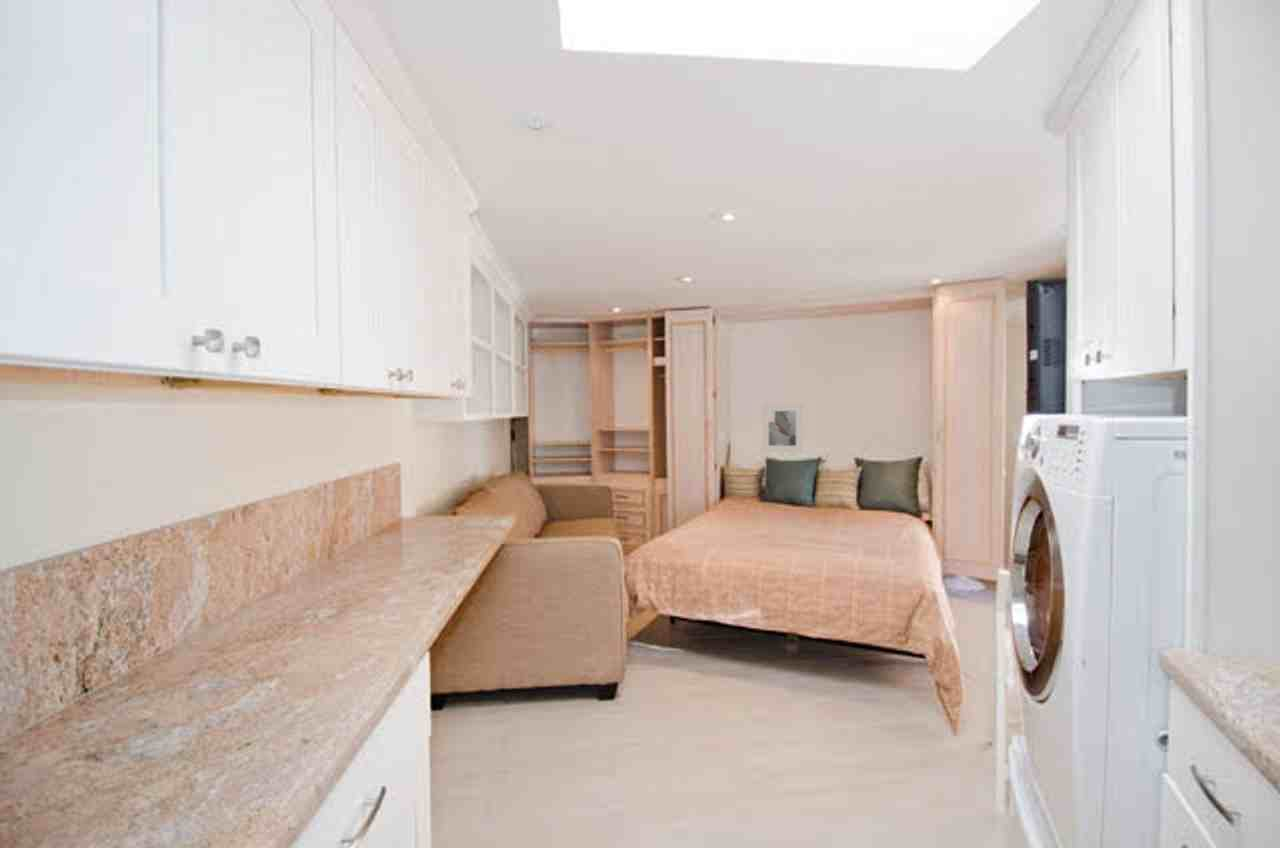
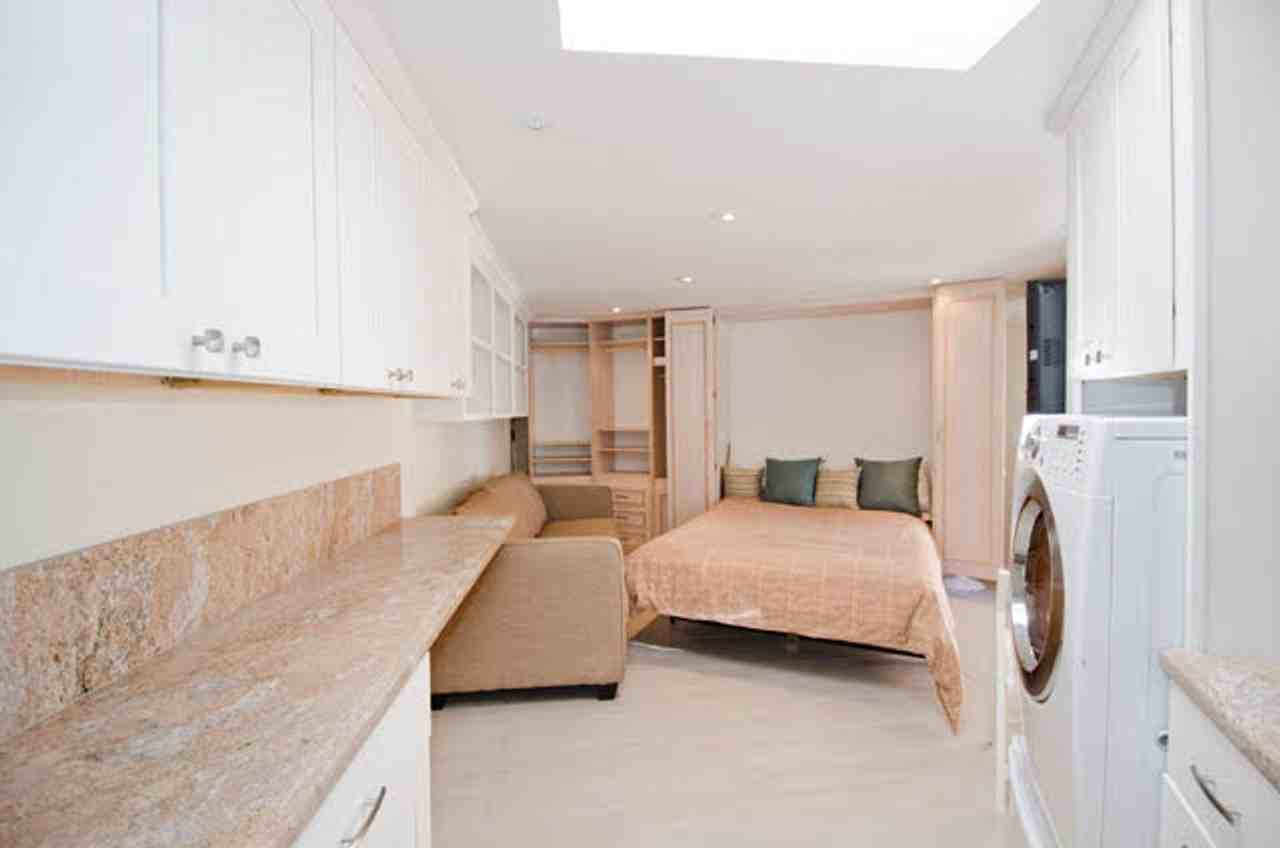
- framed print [761,403,804,454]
